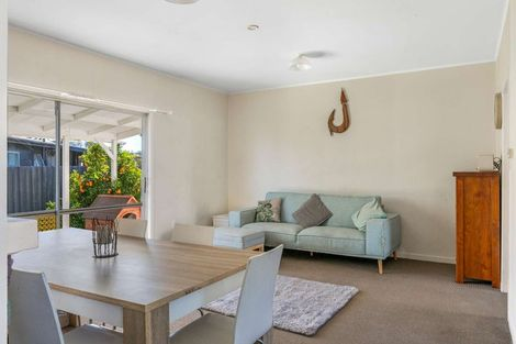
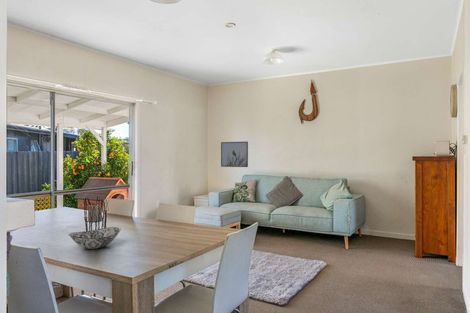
+ decorative bowl [68,226,122,250]
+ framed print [220,141,249,168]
